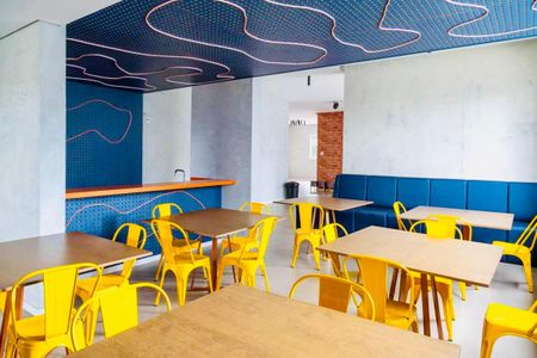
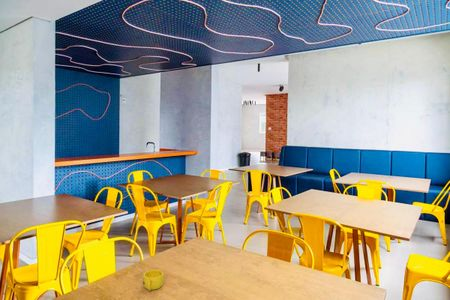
+ cup [142,269,165,291]
